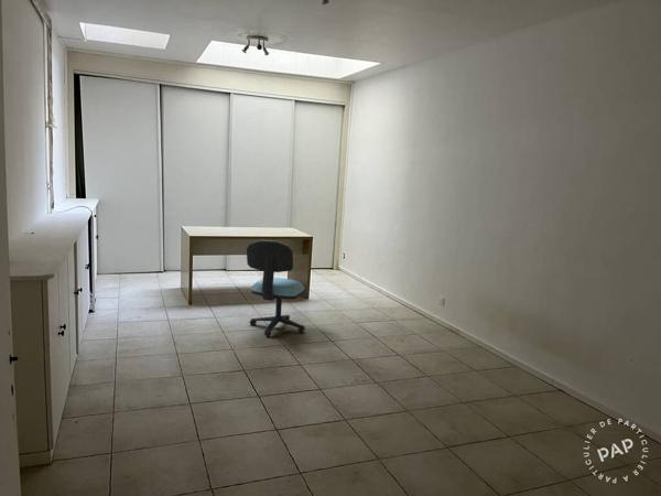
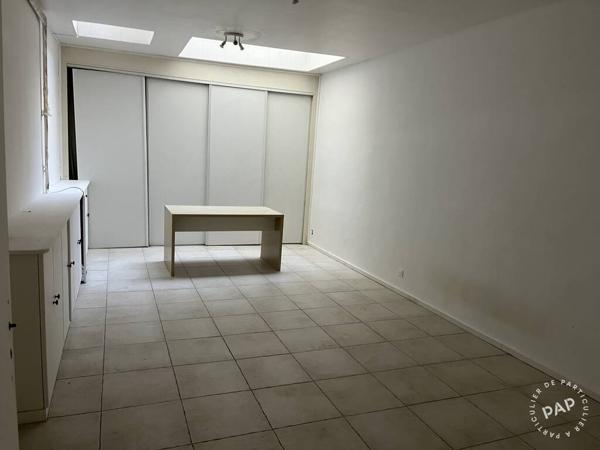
- office chair [245,239,306,337]
